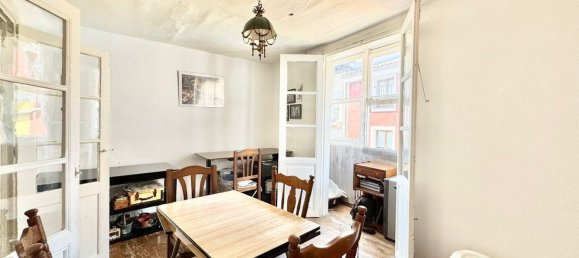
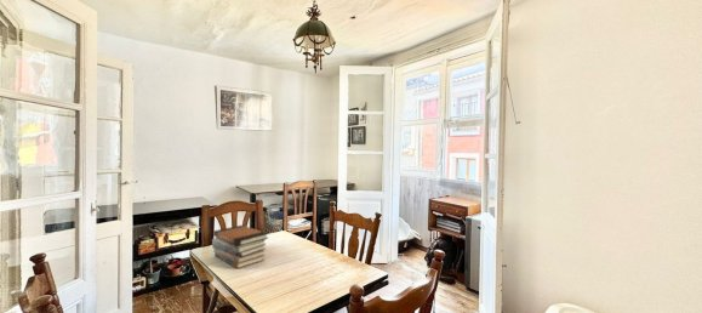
+ book stack [211,224,269,269]
